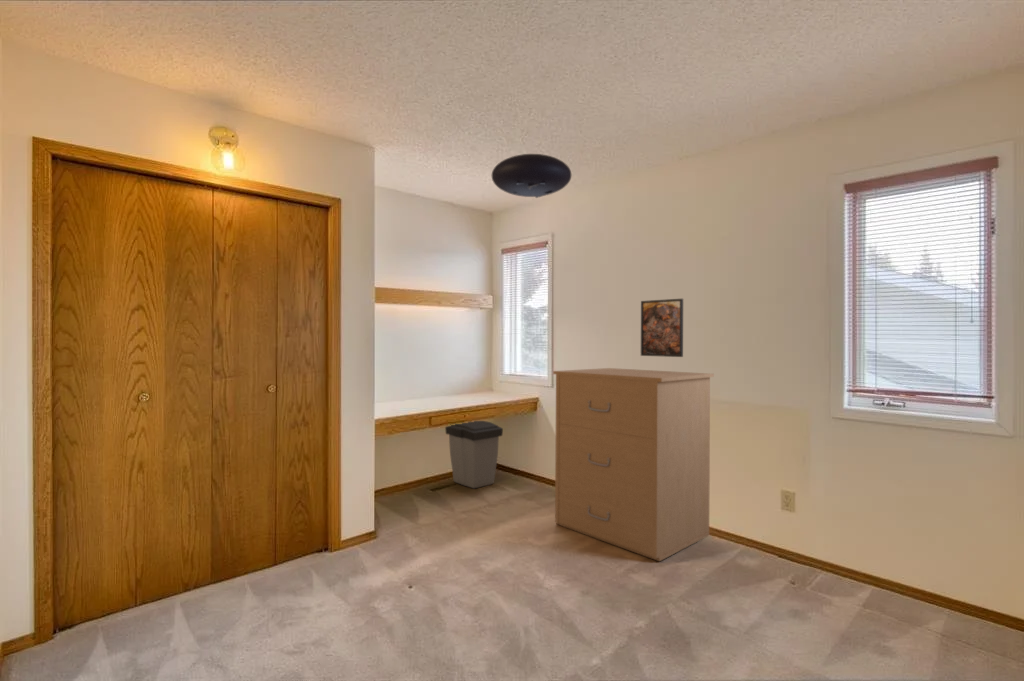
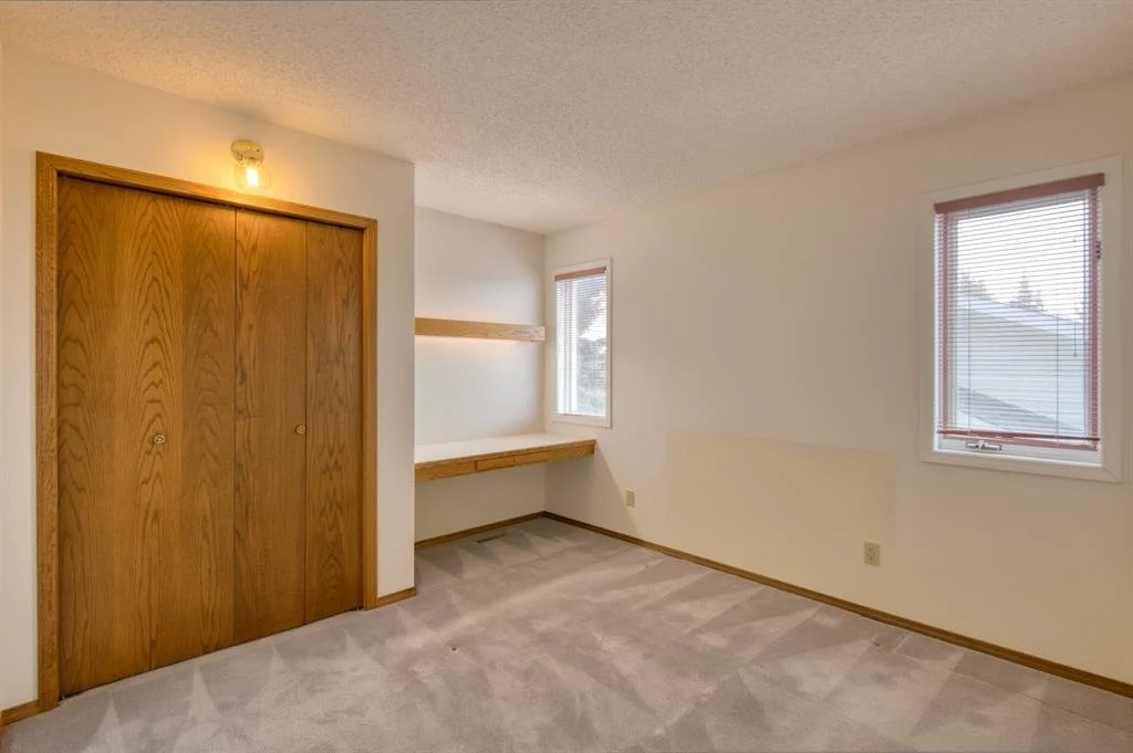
- filing cabinet [552,367,715,562]
- ceiling light [491,153,572,199]
- trash can [444,420,504,489]
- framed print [640,298,684,358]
